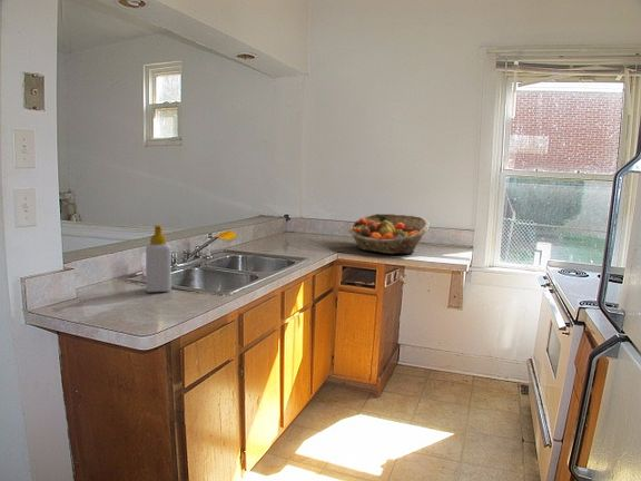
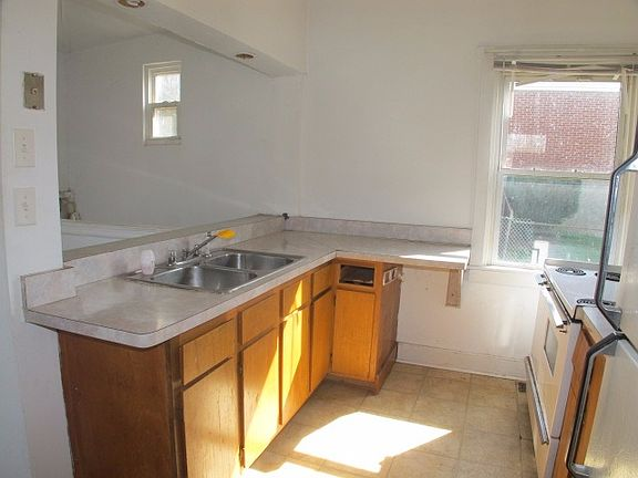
- fruit basket [347,213,431,255]
- soap bottle [145,224,172,293]
